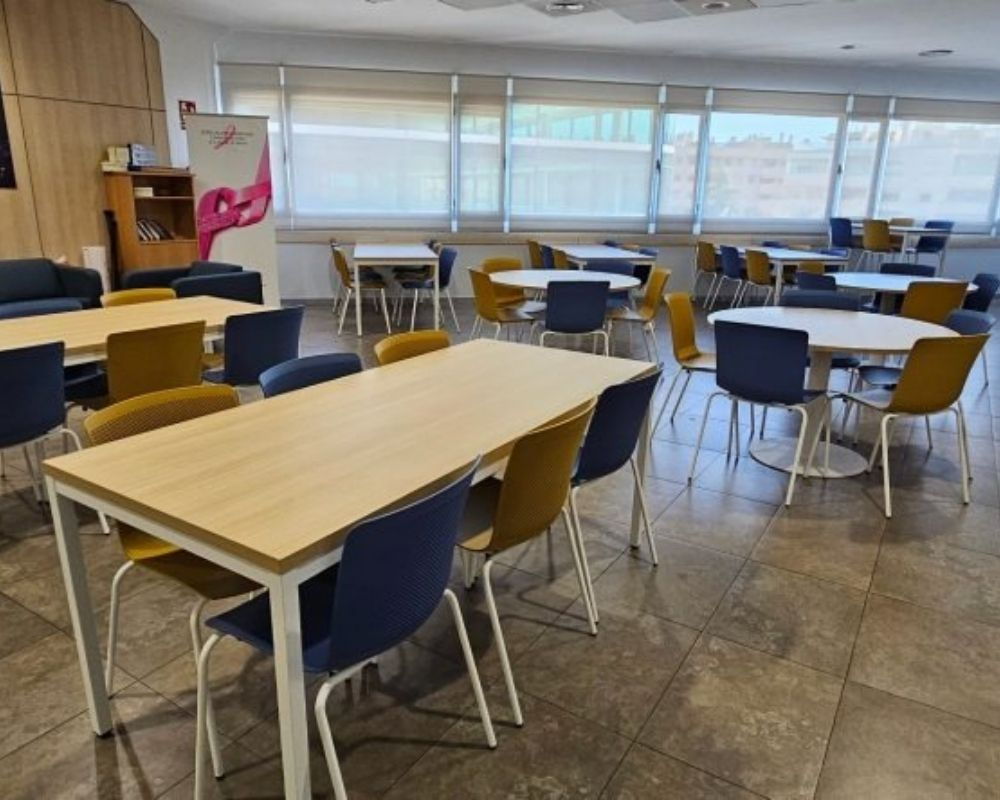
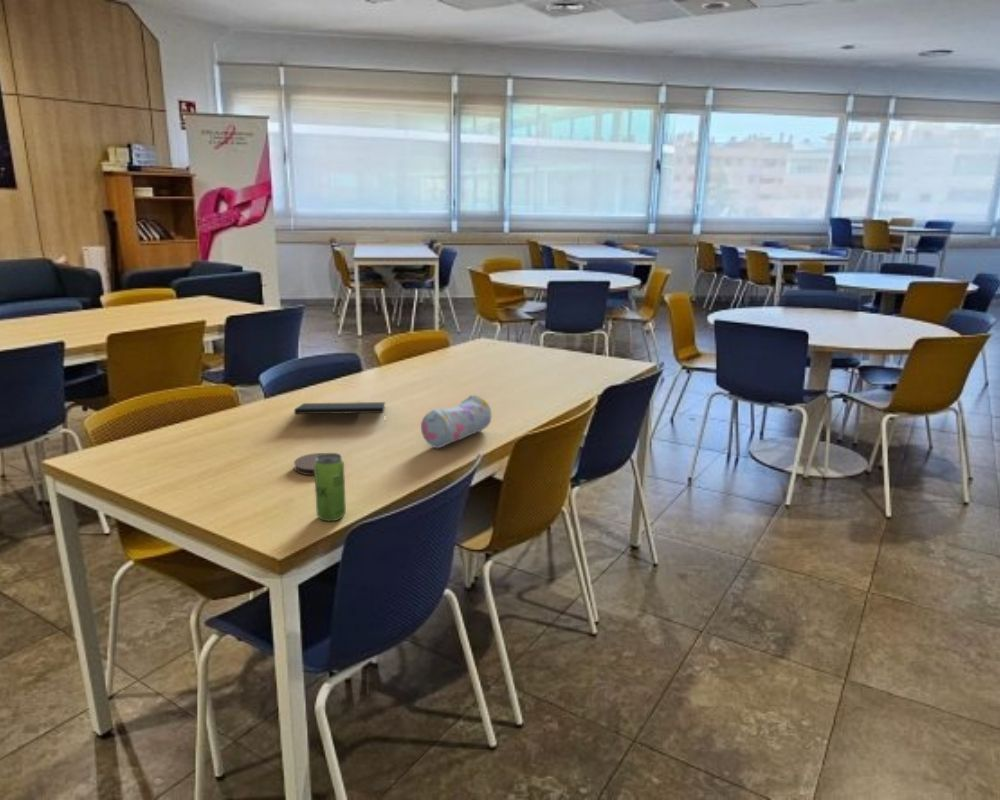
+ notepad [293,401,387,424]
+ pencil case [420,394,492,449]
+ coaster [293,452,325,476]
+ beverage can [314,452,347,522]
